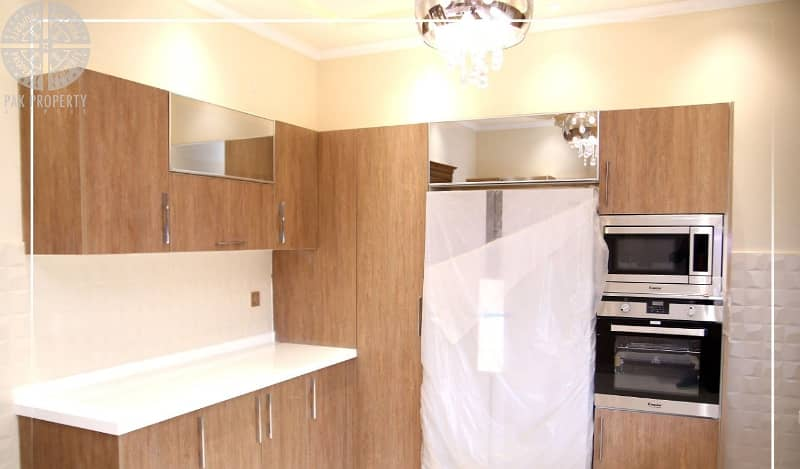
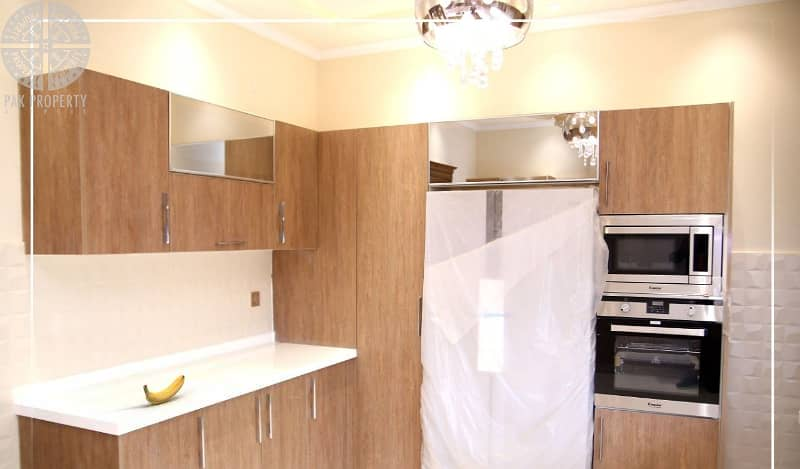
+ banana [142,374,186,405]
